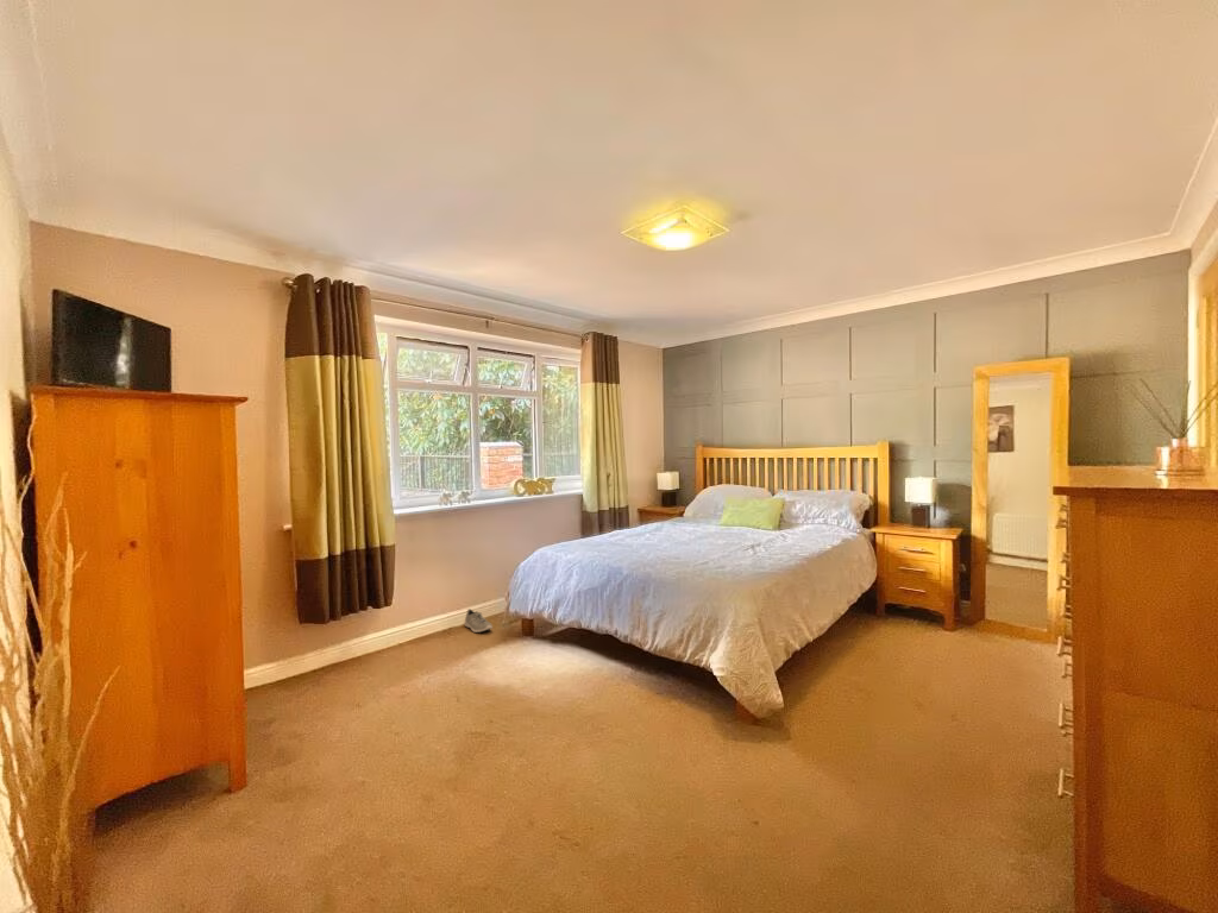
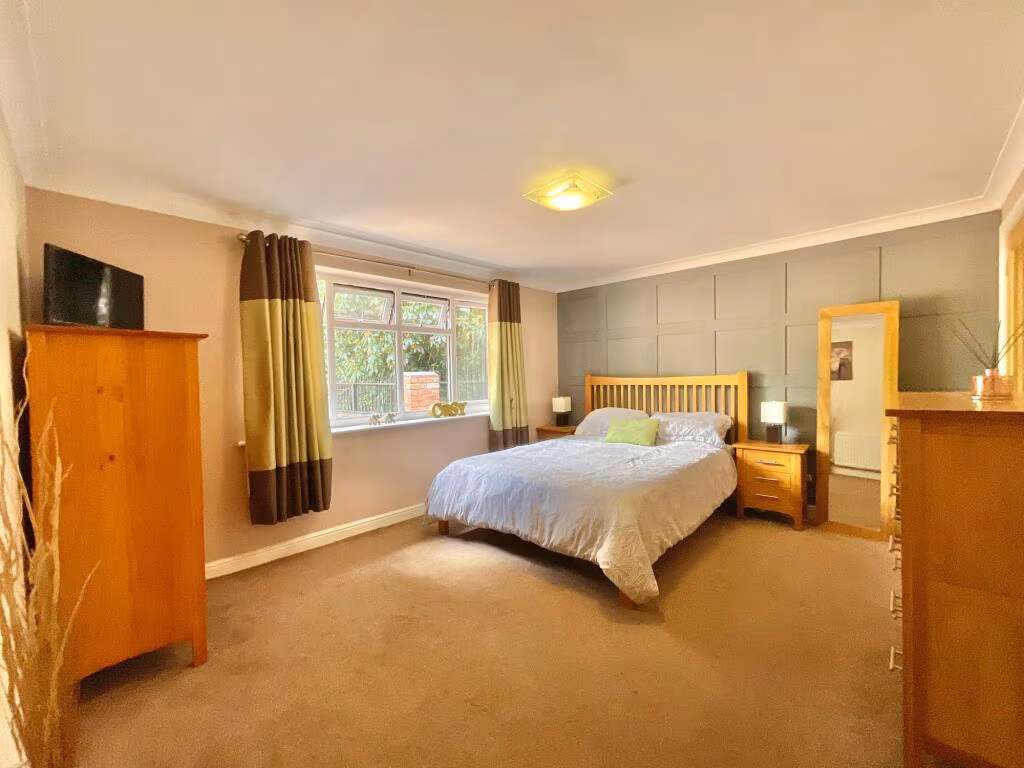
- sneaker [464,607,494,634]
